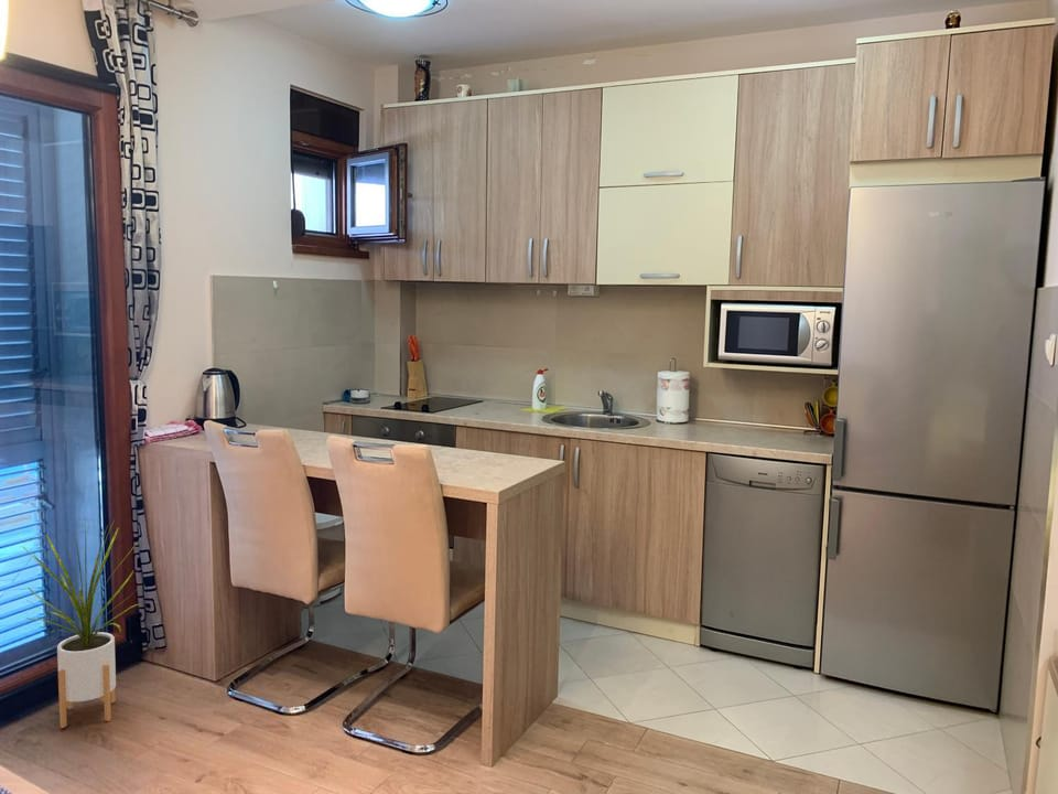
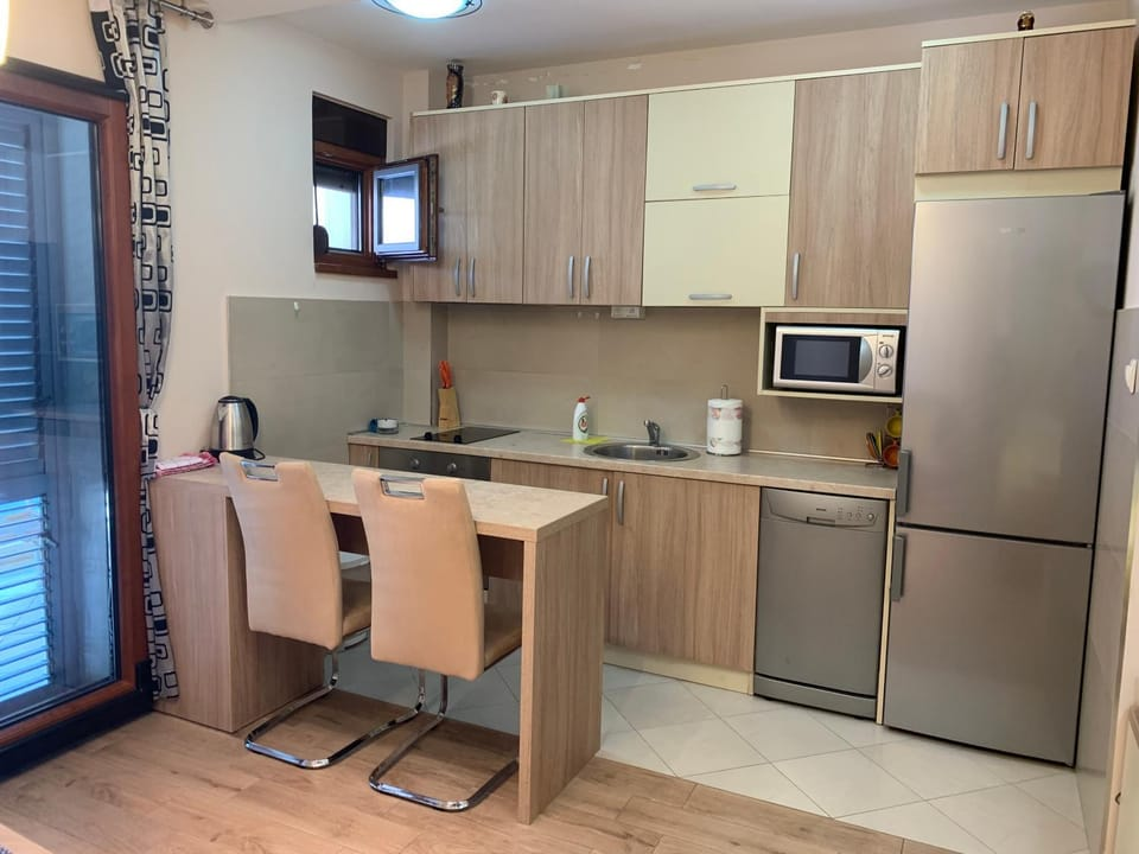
- house plant [21,516,142,729]
